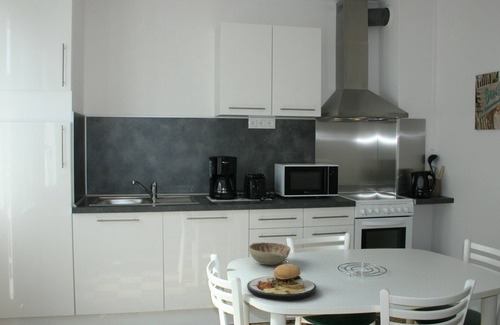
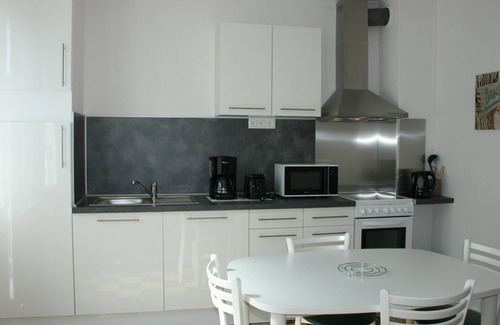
- decorative bowl [248,241,291,266]
- plate [246,255,317,301]
